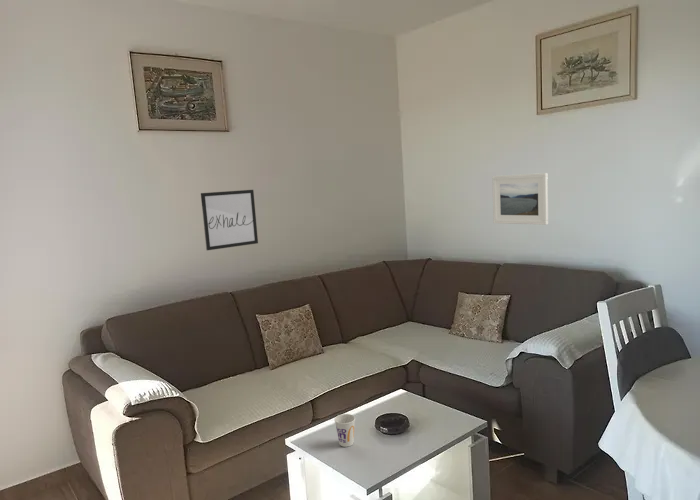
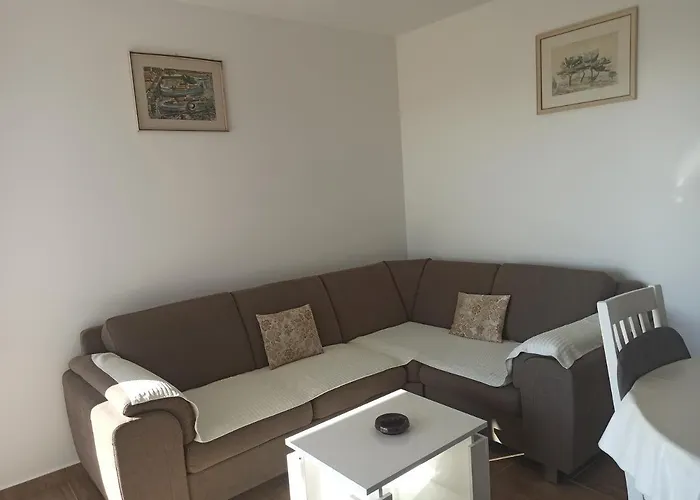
- wall art [200,189,259,251]
- cup [333,413,356,448]
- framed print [491,172,549,226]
